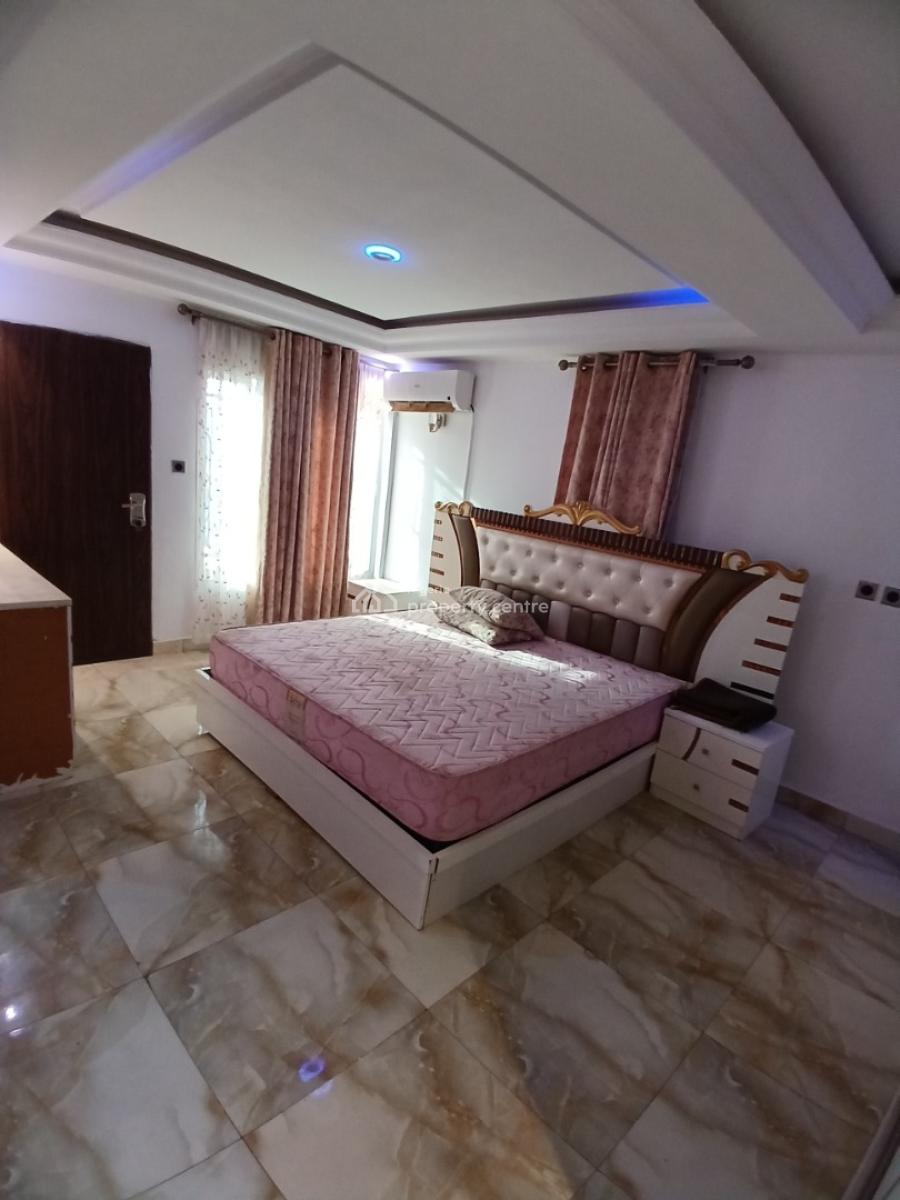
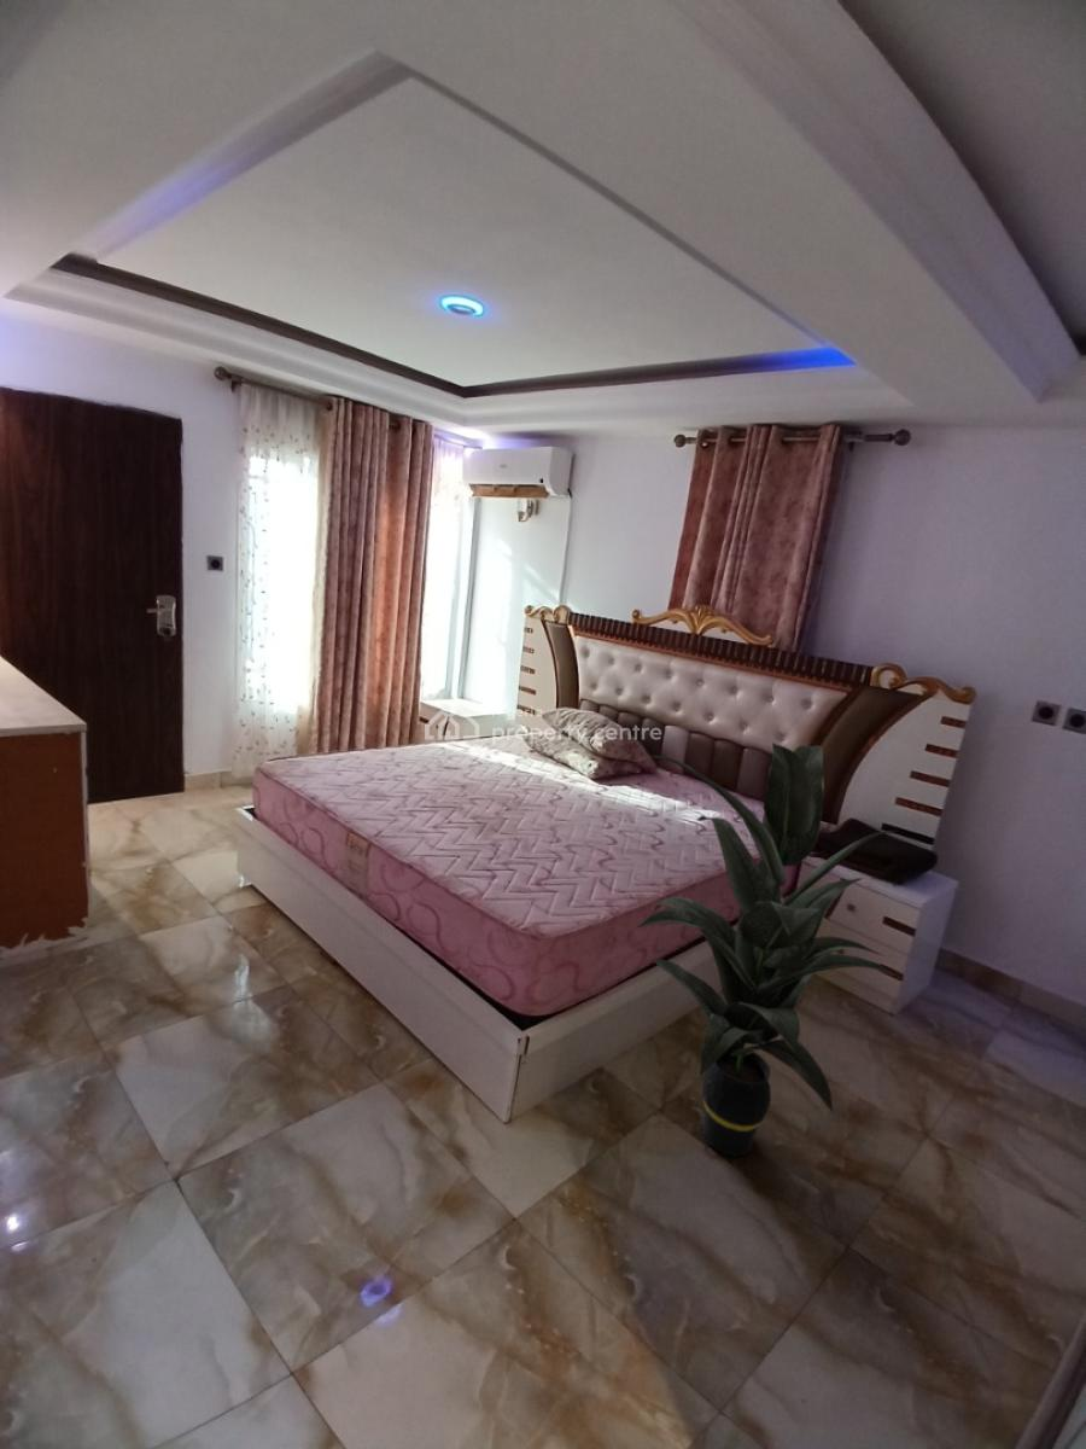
+ indoor plant [634,741,901,1158]
